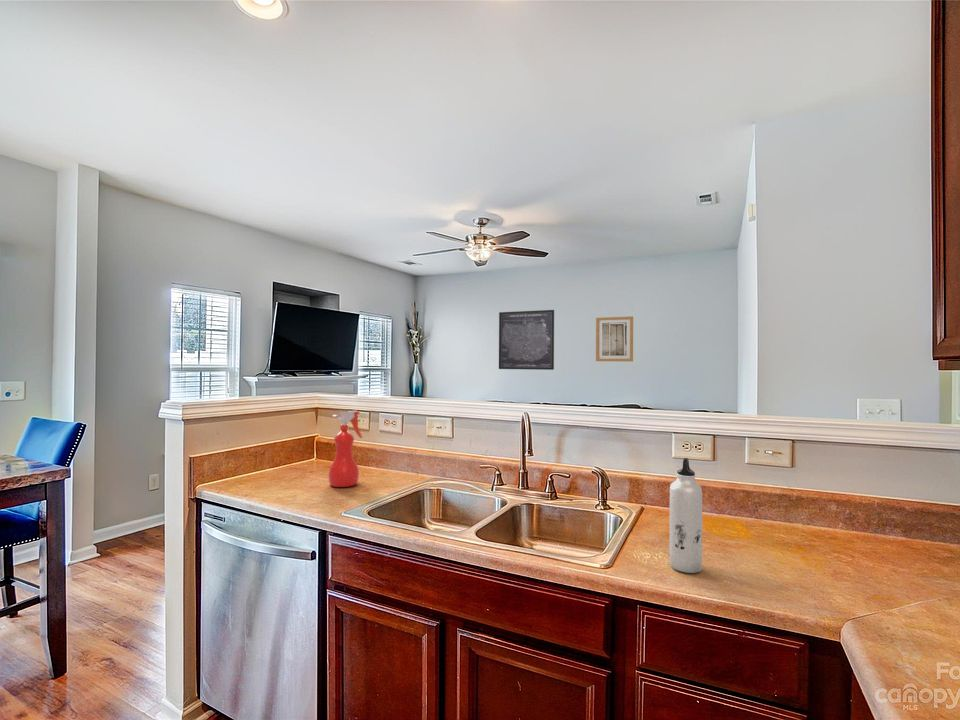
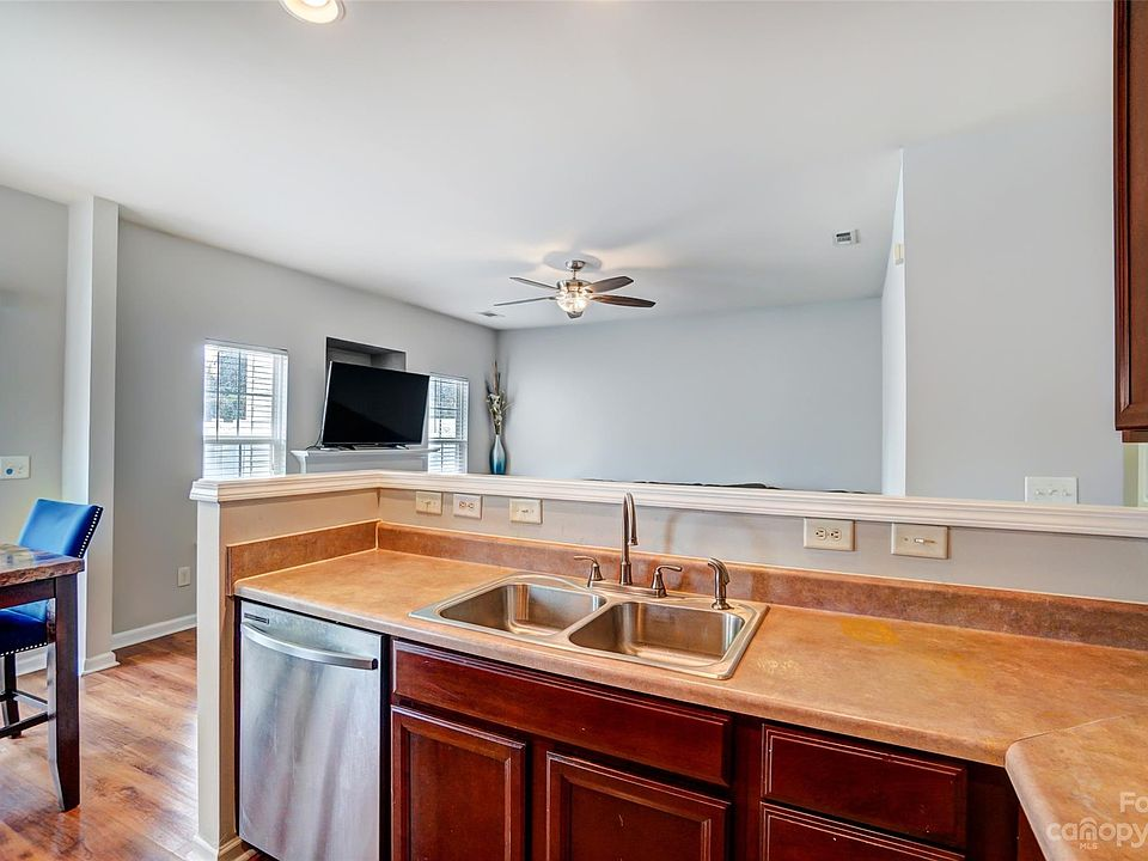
- spray bottle [327,410,364,488]
- wall art [595,315,634,362]
- wall art [498,309,555,371]
- water bottle [668,457,703,574]
